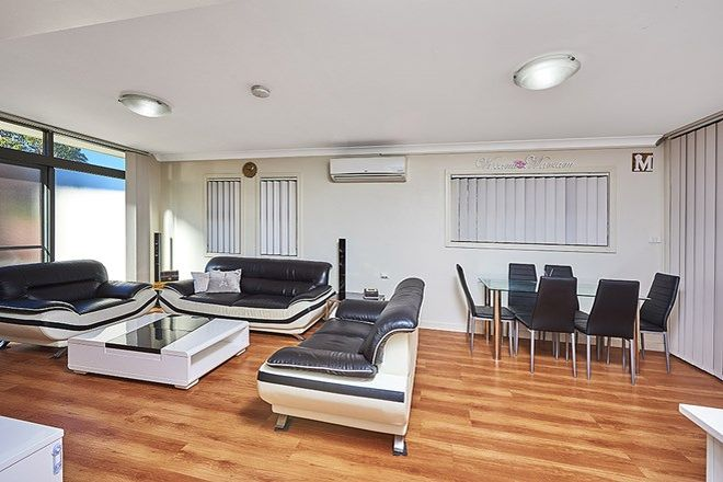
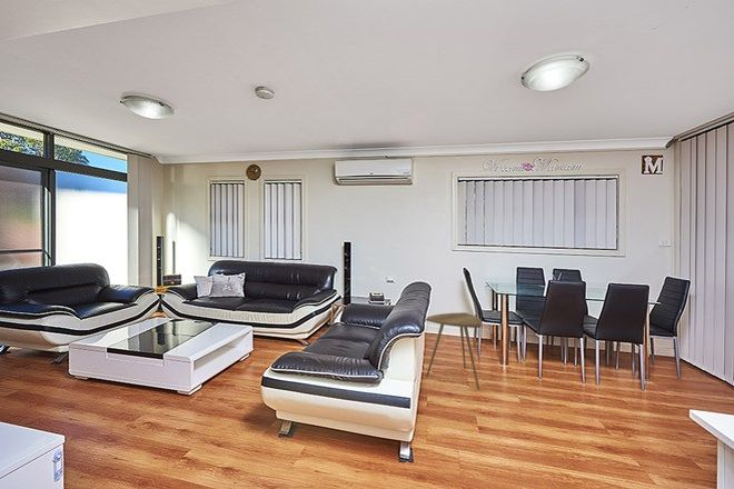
+ side table [425,311,483,390]
